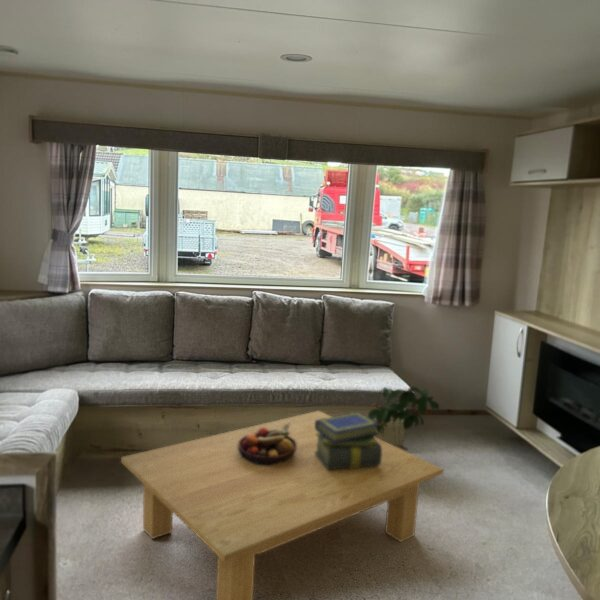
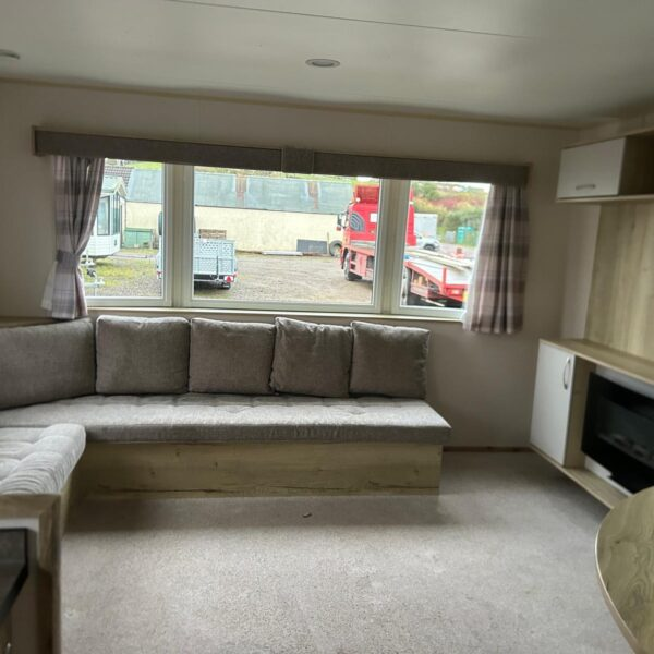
- potted plant [367,386,440,453]
- stack of books [314,411,382,469]
- fruit bowl [237,423,297,466]
- coffee table [120,410,444,600]
